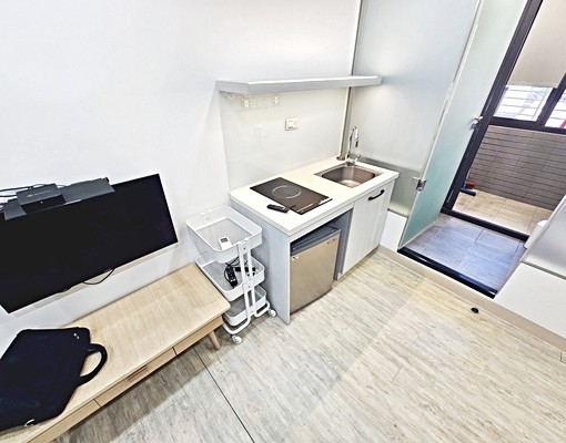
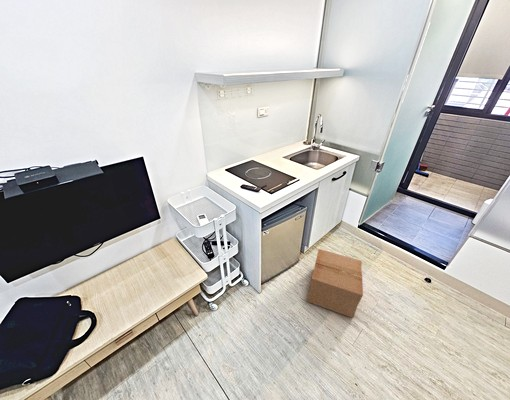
+ cardboard box [306,248,364,319]
